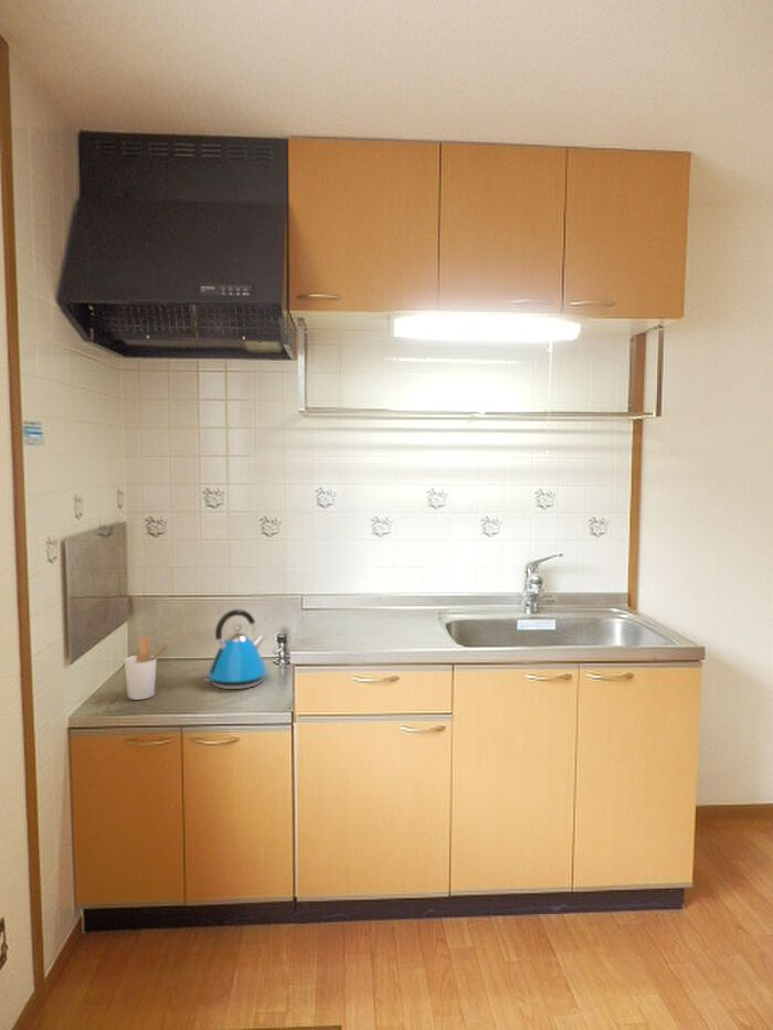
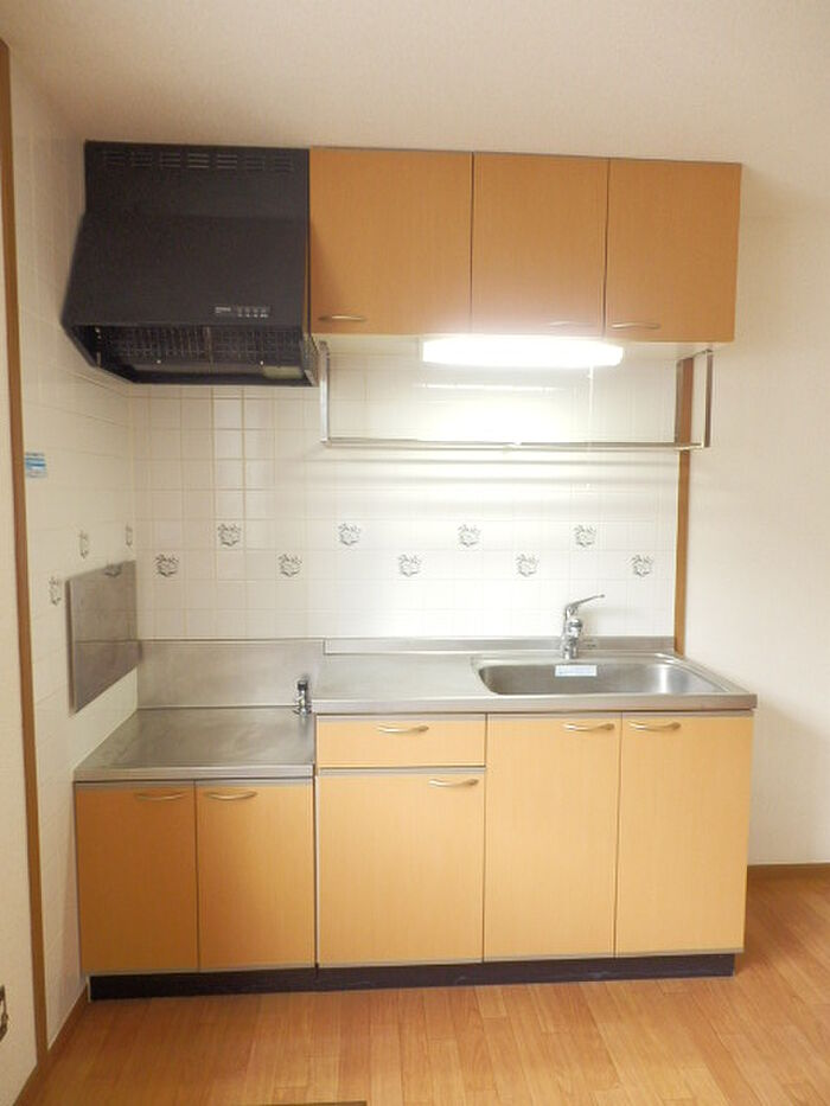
- kettle [203,608,268,690]
- utensil holder [124,636,173,701]
